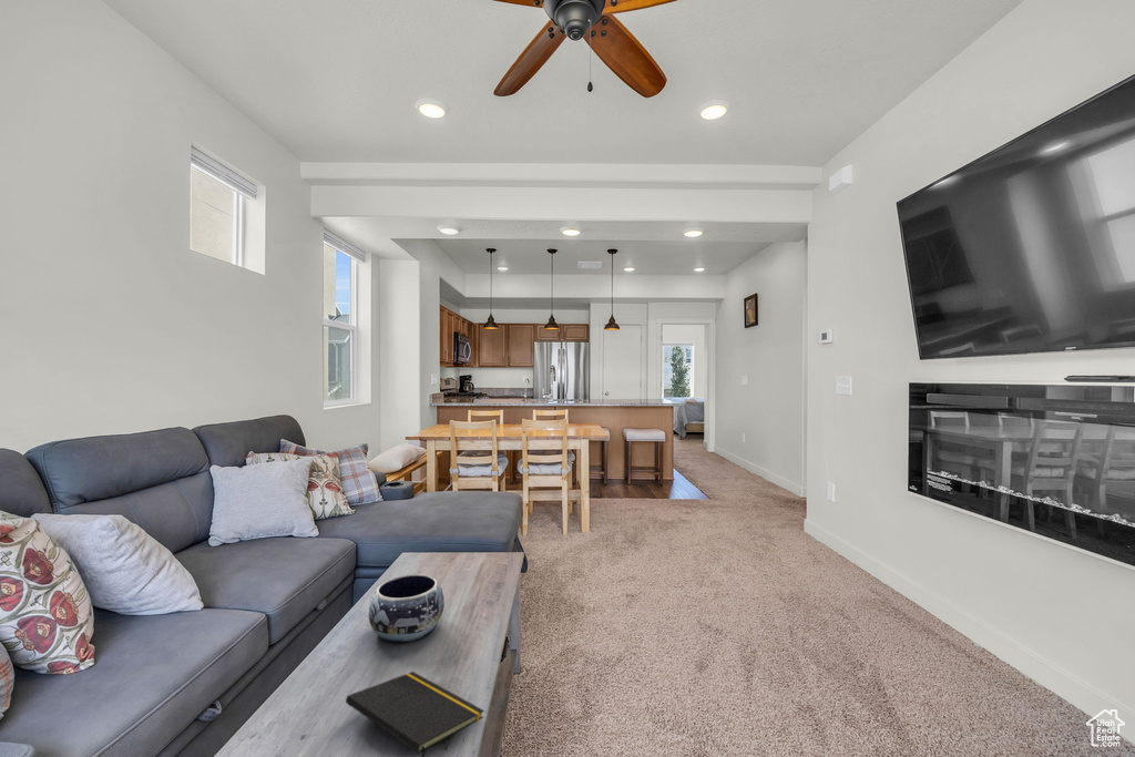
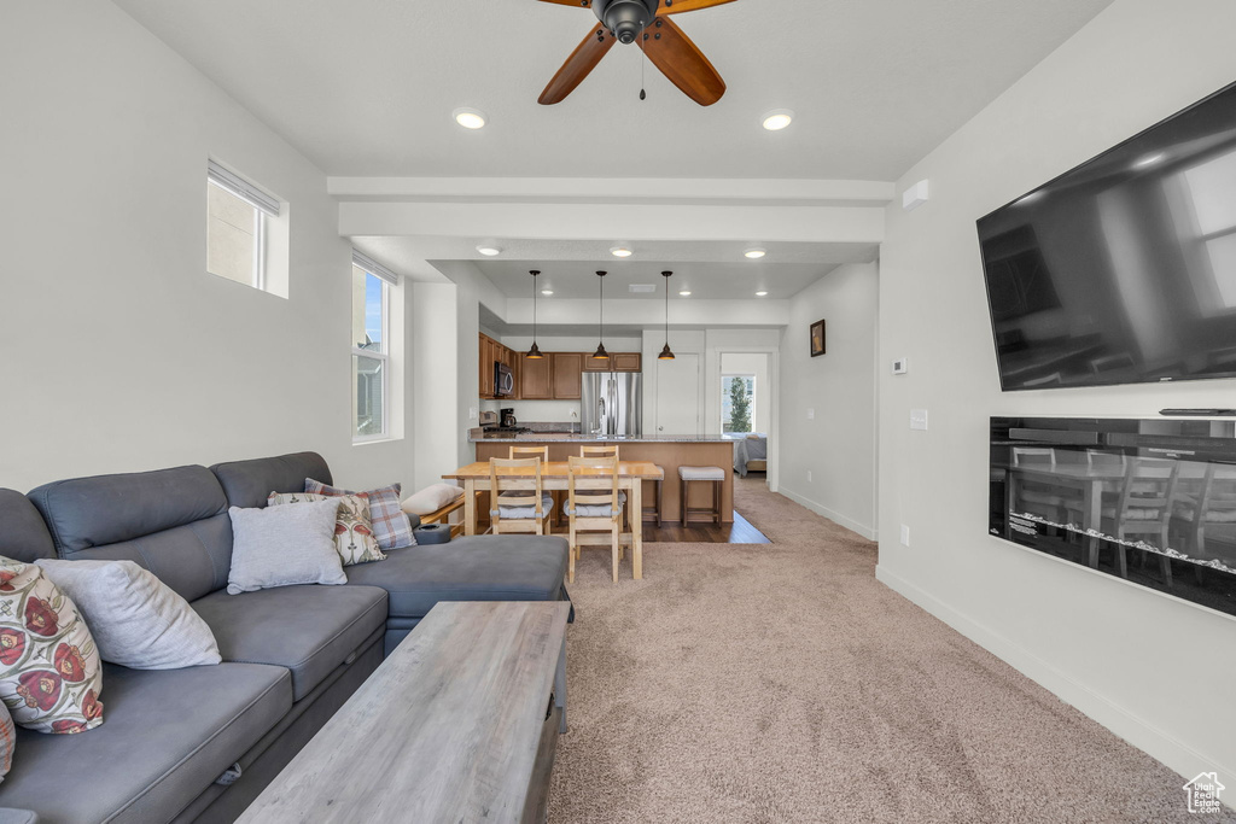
- decorative bowl [368,573,446,644]
- notepad [345,671,485,757]
